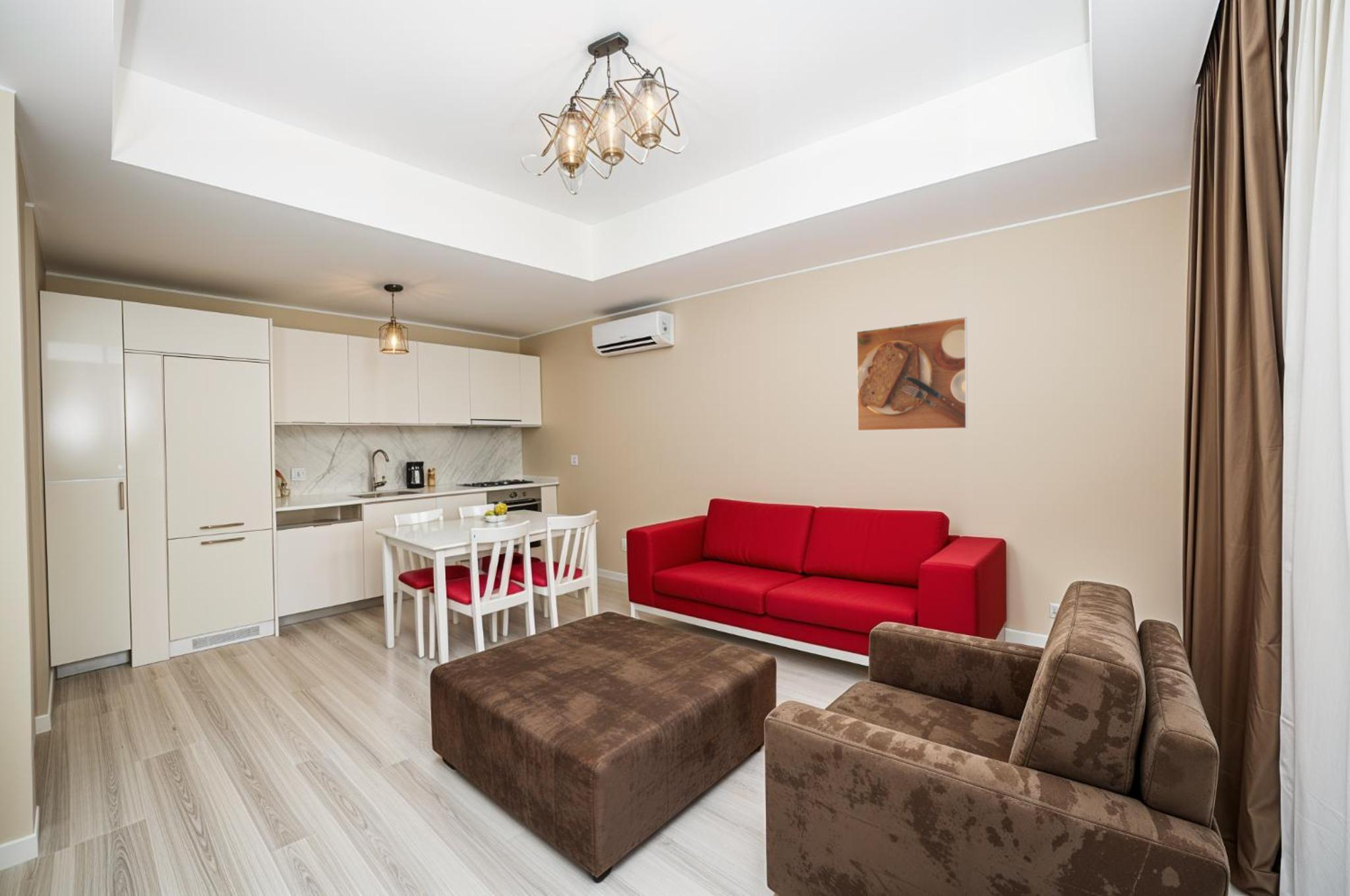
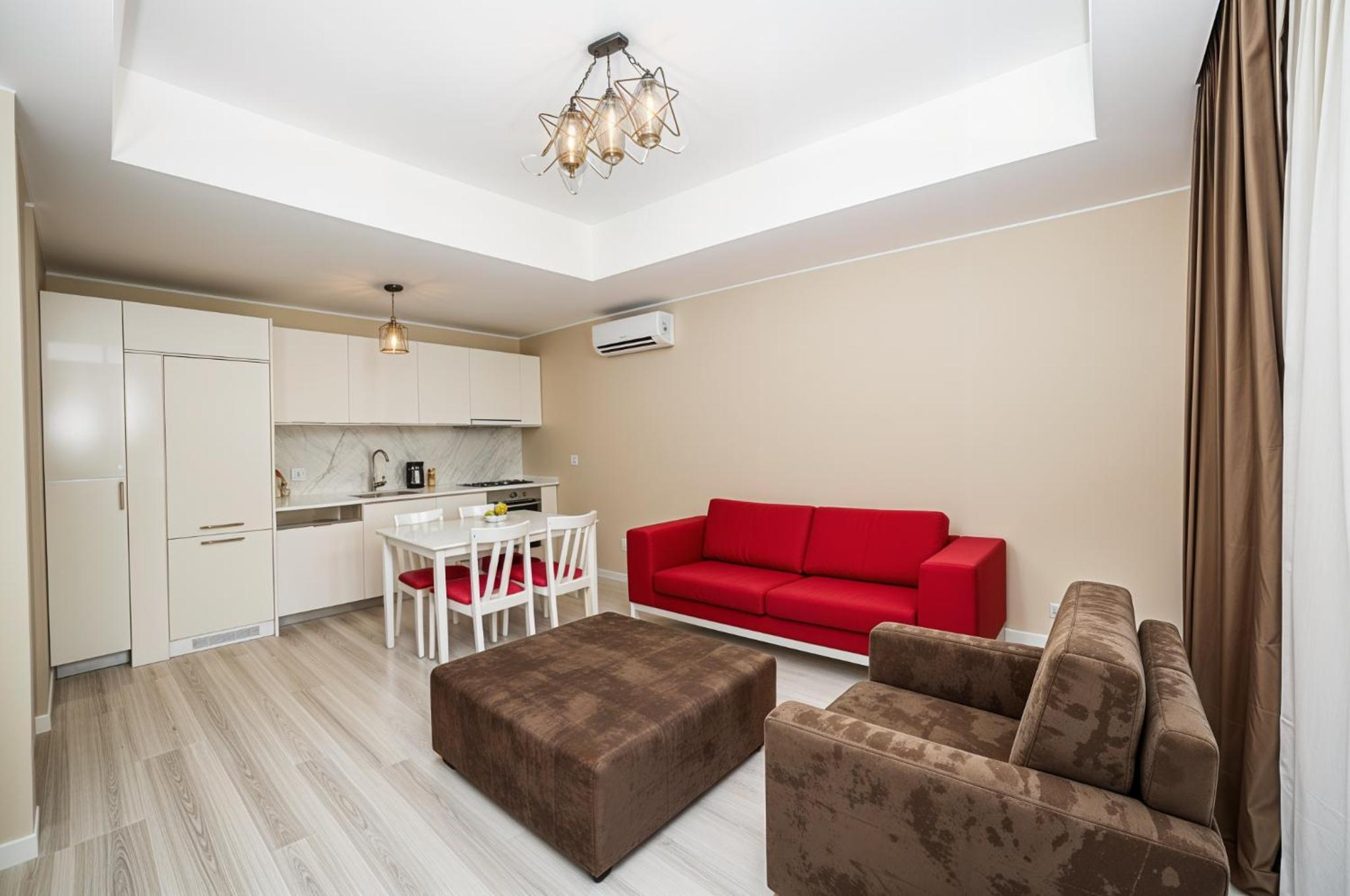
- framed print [856,316,968,432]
